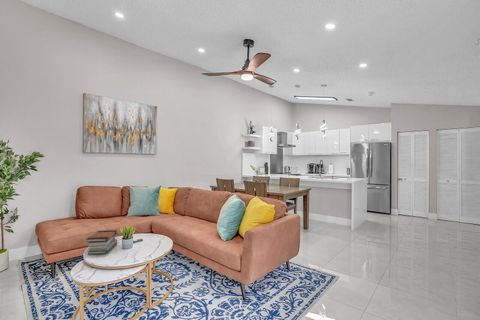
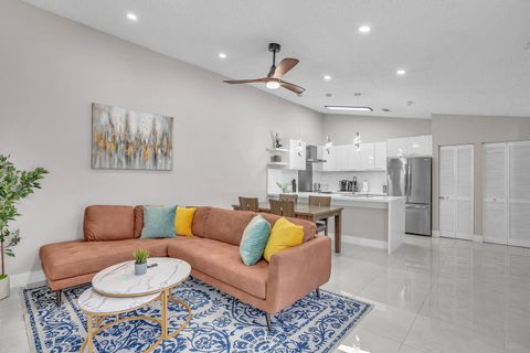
- book stack [85,229,118,255]
